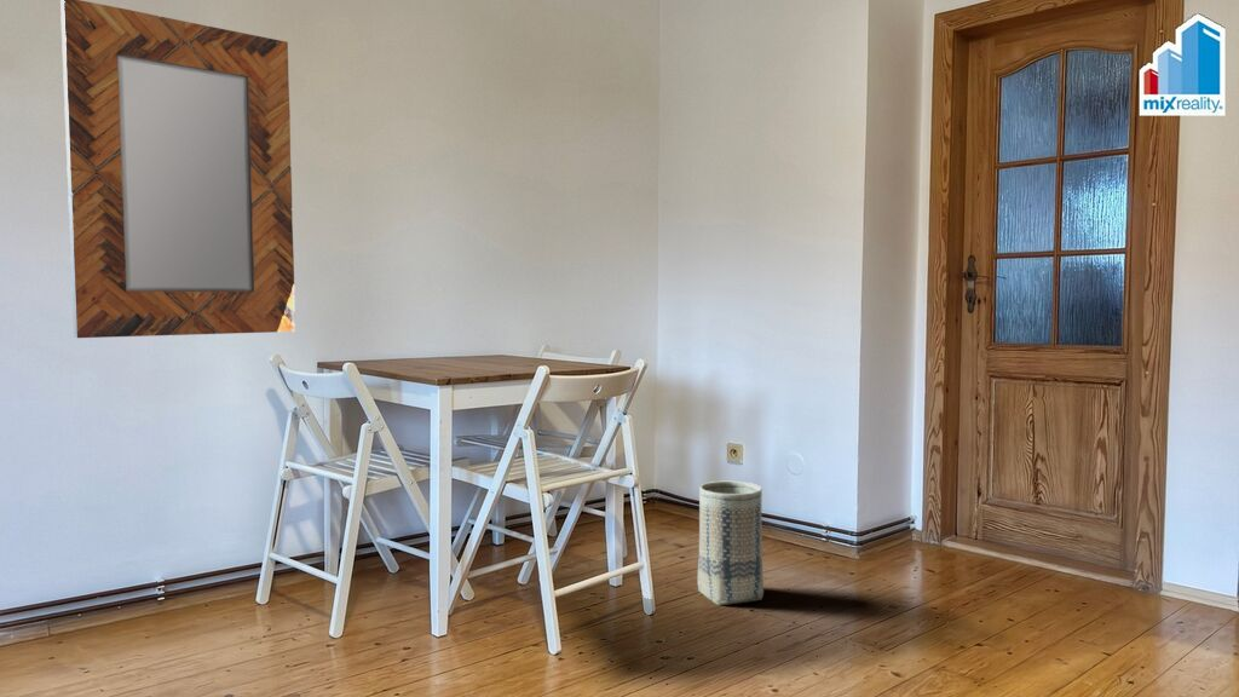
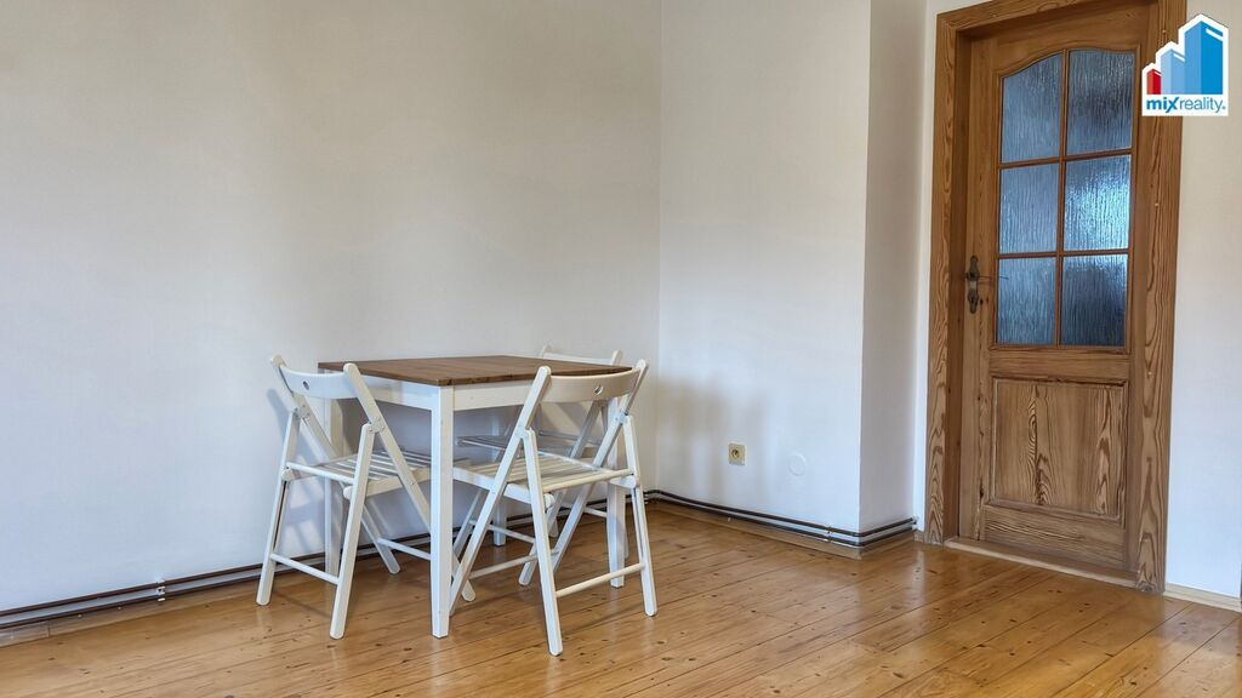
- home mirror [59,0,296,339]
- basket [697,480,765,606]
